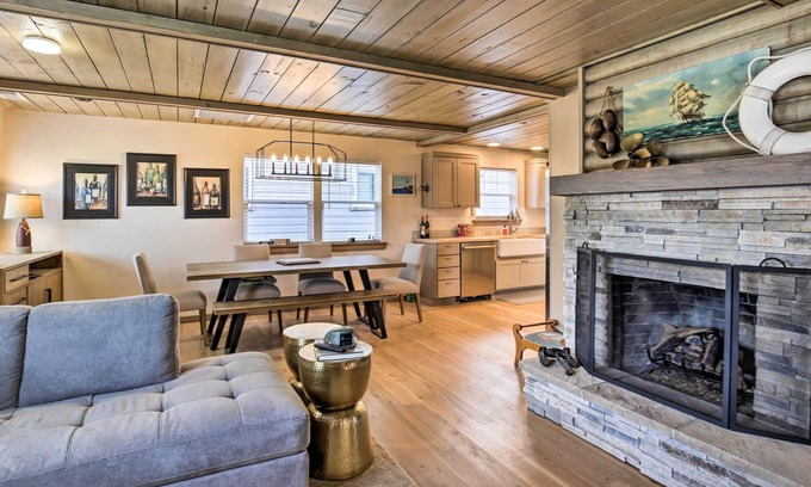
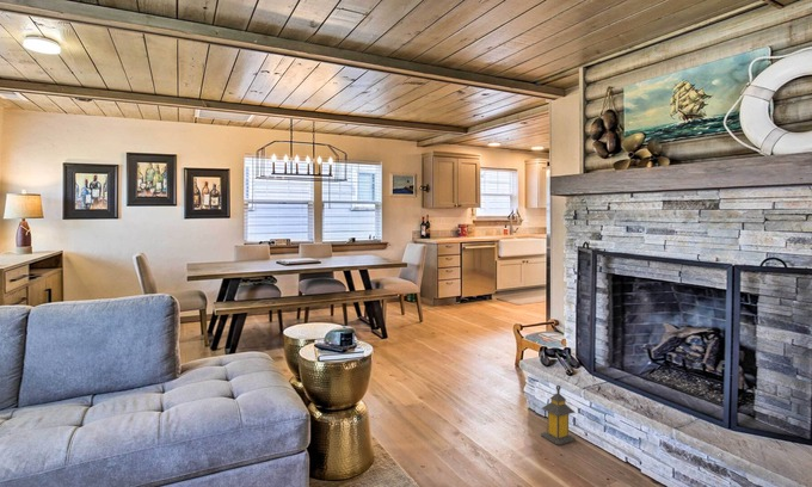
+ lantern [540,384,577,446]
